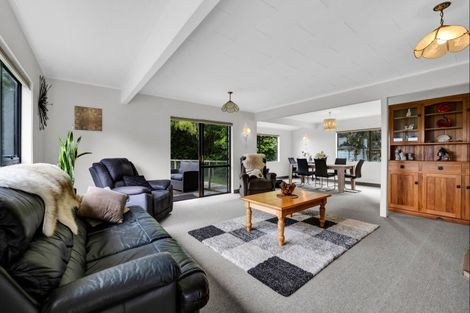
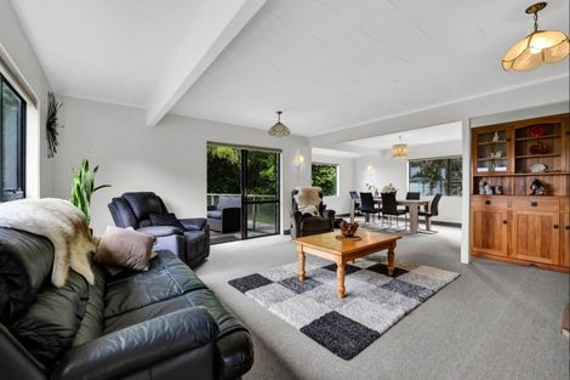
- wall art [73,105,103,132]
